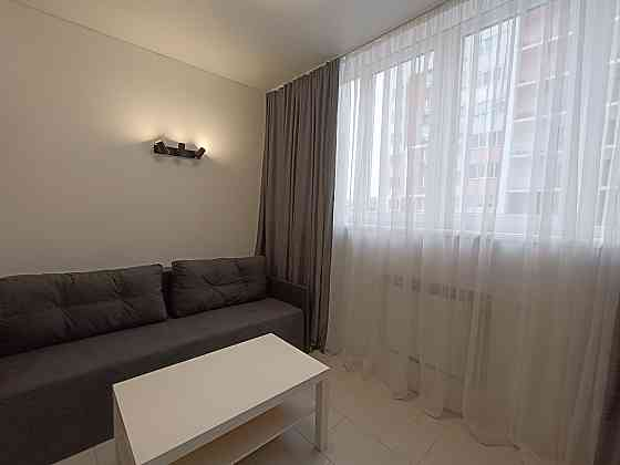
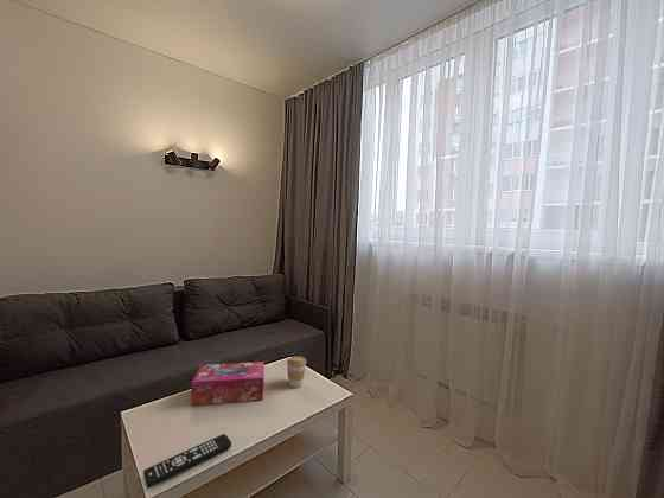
+ coffee cup [286,355,307,389]
+ remote control [142,433,232,489]
+ tissue box [191,360,266,407]
